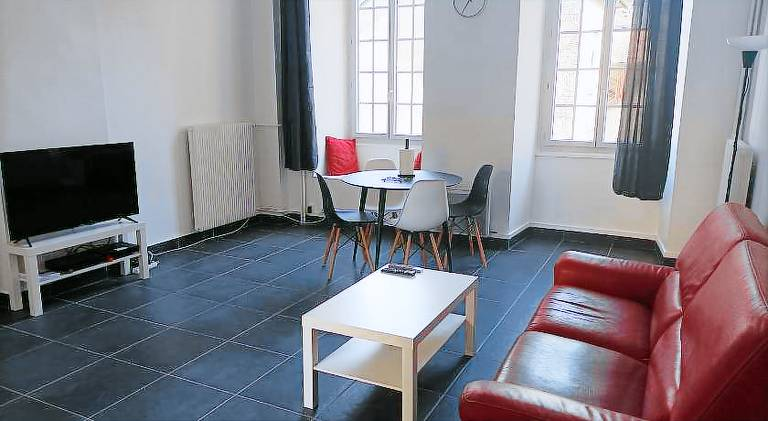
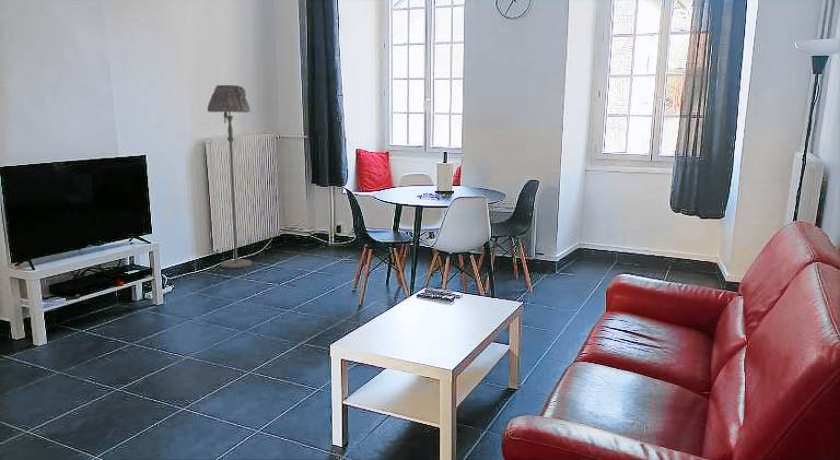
+ floor lamp [207,84,253,269]
